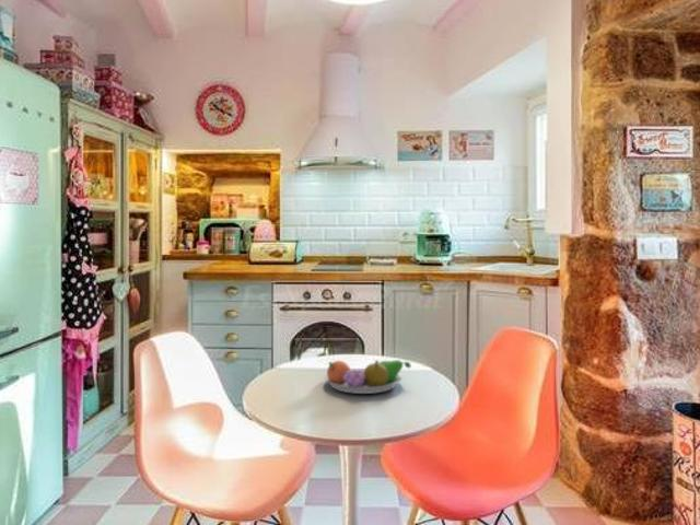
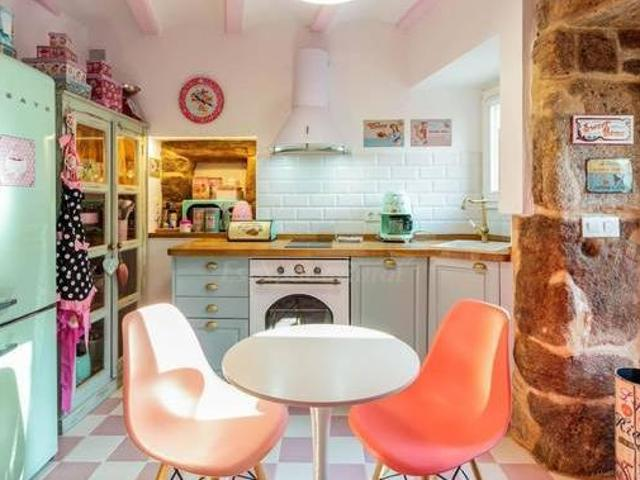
- fruit bowl [323,359,412,395]
